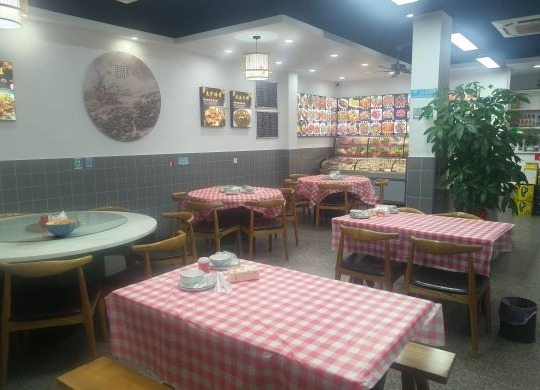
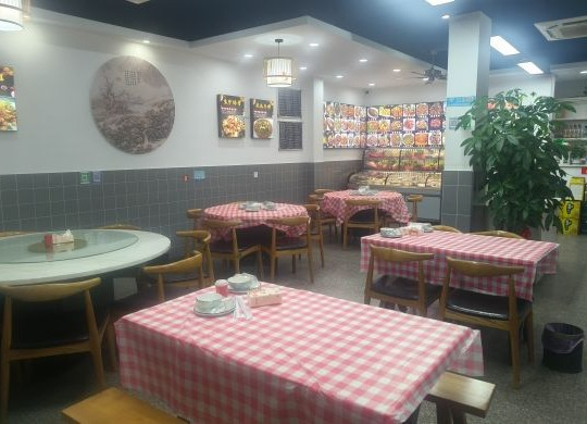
- cereal bowl [45,219,78,238]
